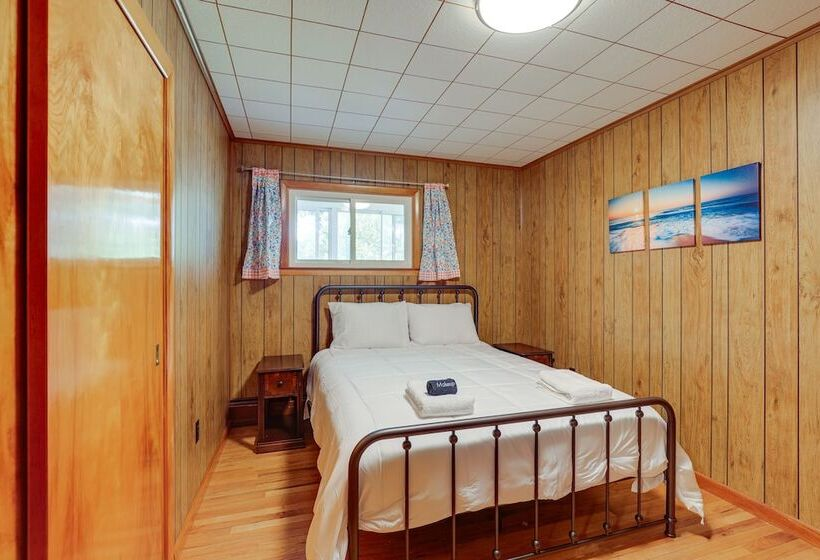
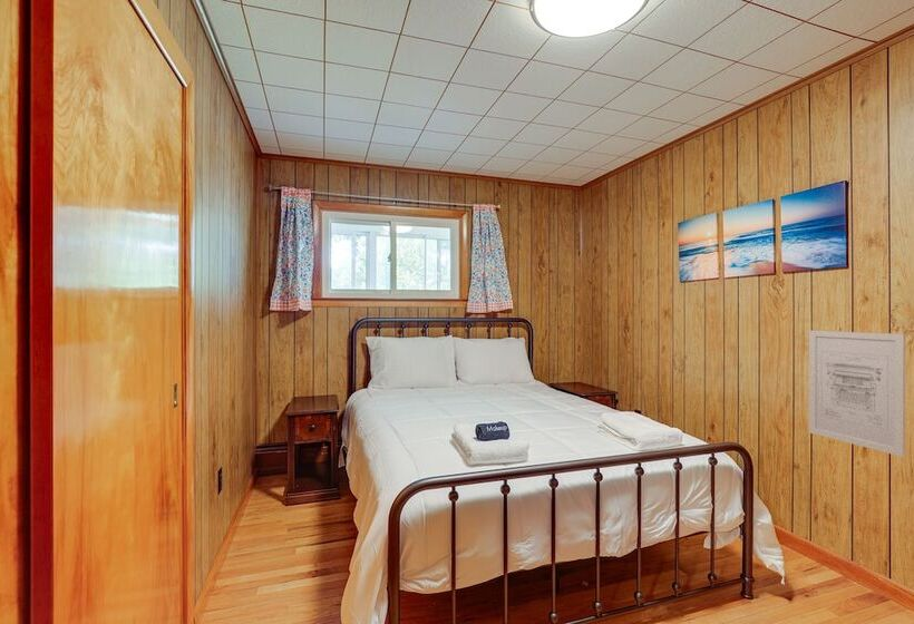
+ wall art [808,330,906,458]
